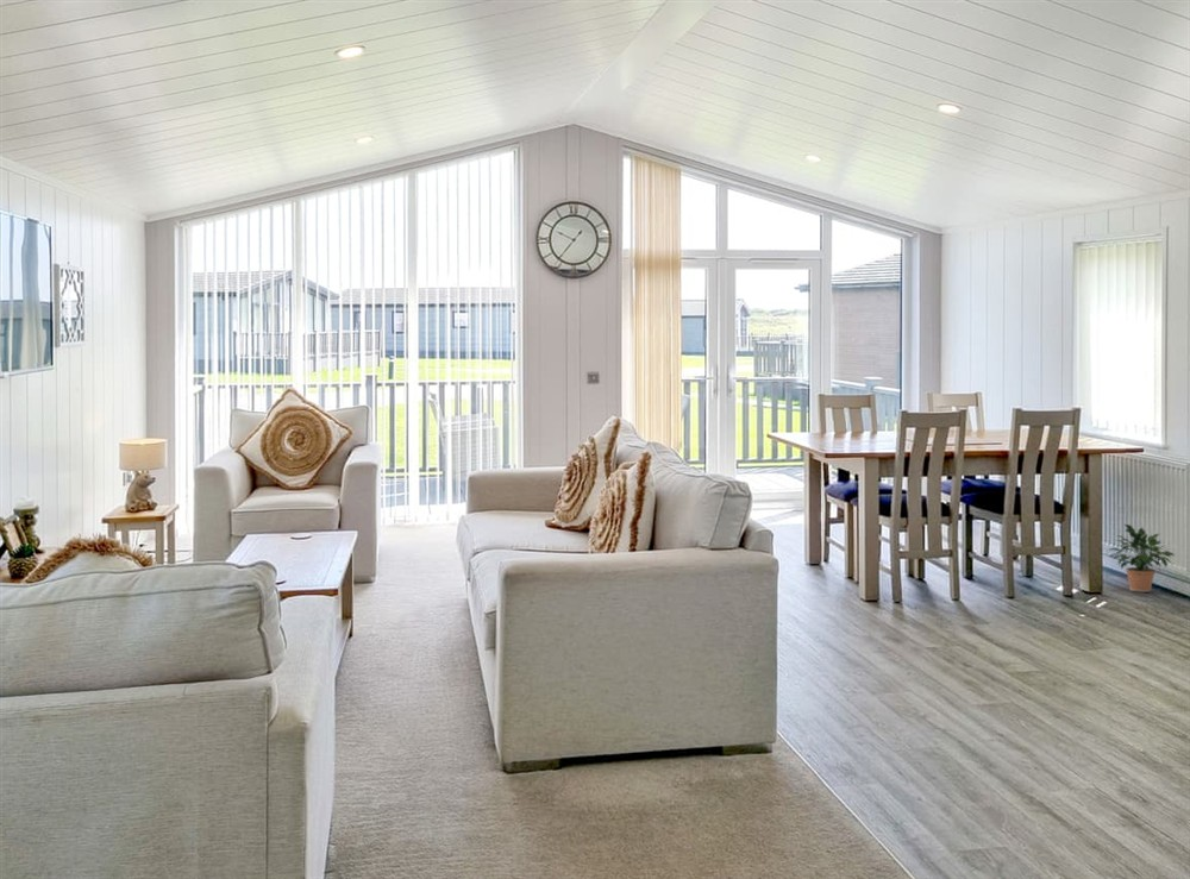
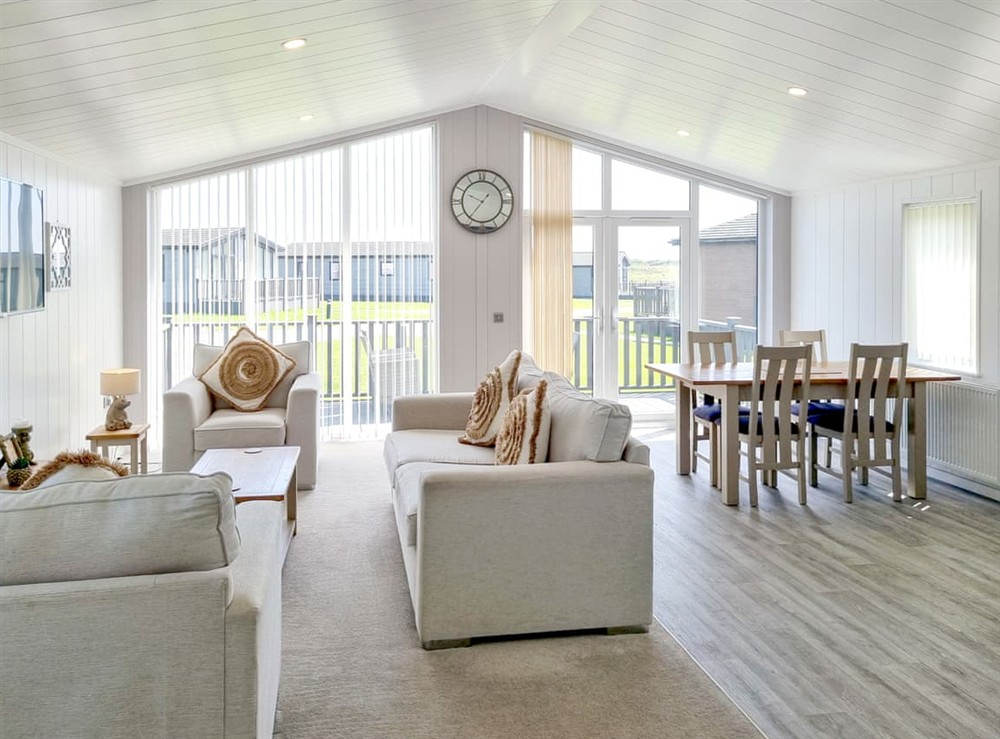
- potted plant [1107,523,1176,594]
